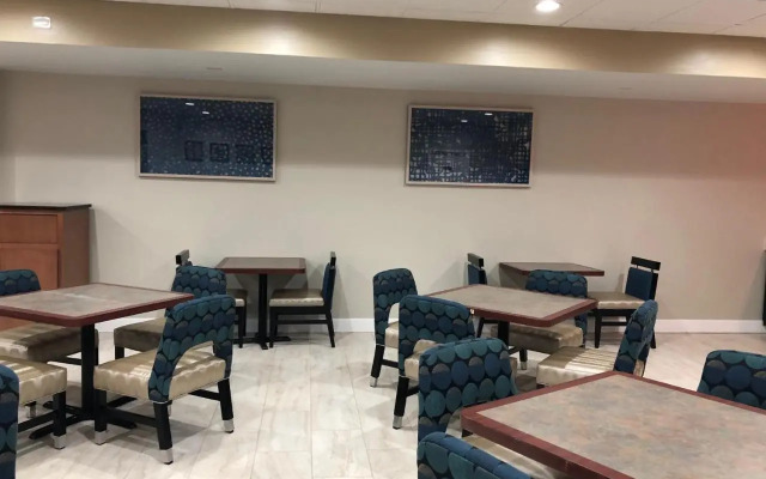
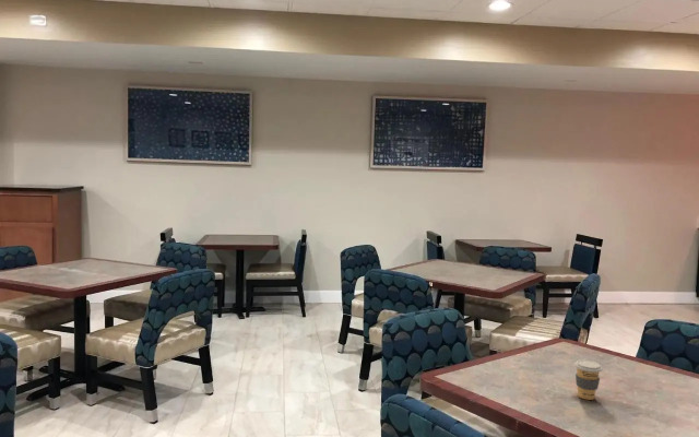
+ coffee cup [573,358,603,401]
